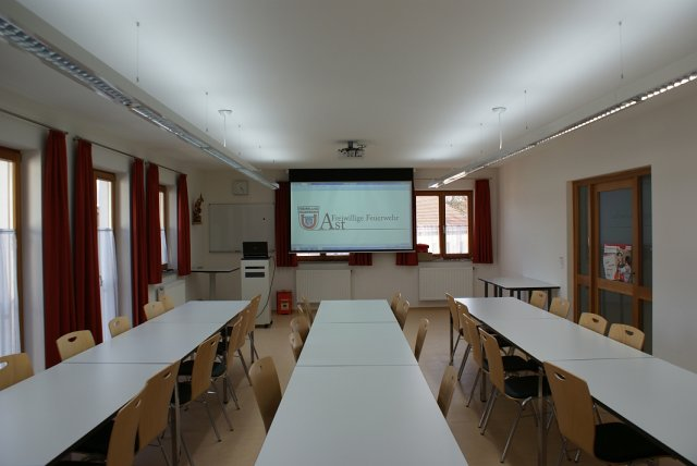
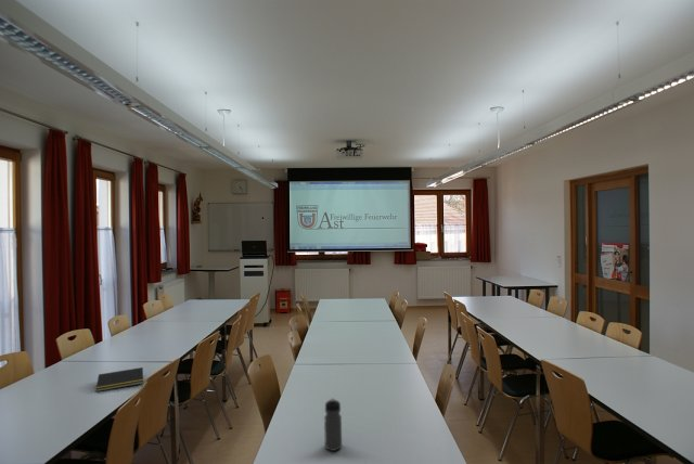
+ water bottle [323,397,343,452]
+ notepad [95,366,144,392]
